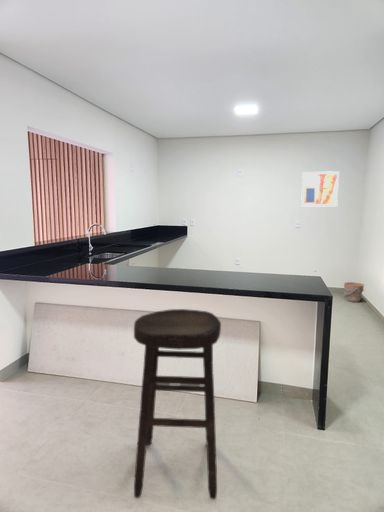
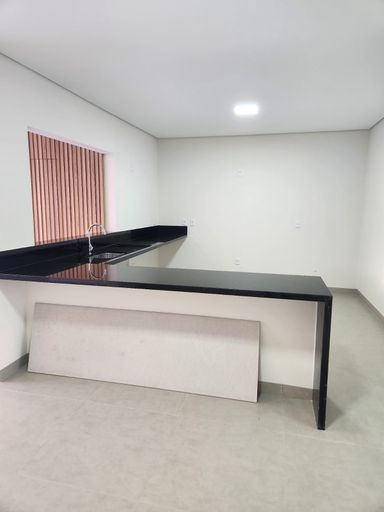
- stool [133,308,222,500]
- bucket [343,281,365,303]
- wall art [300,170,340,207]
